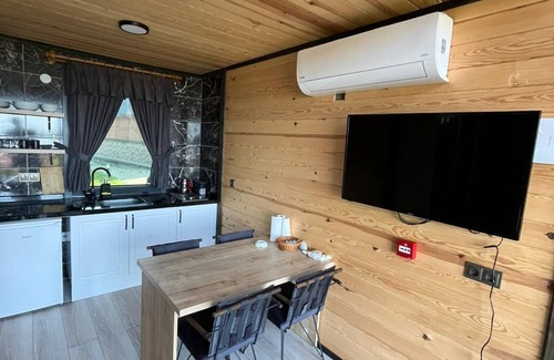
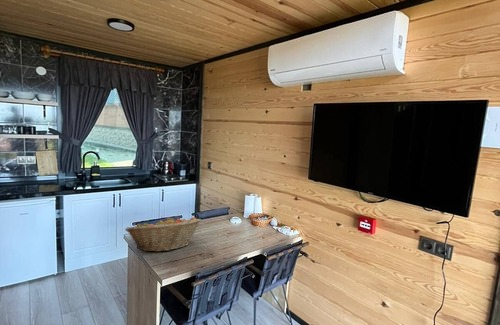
+ fruit basket [124,215,202,253]
